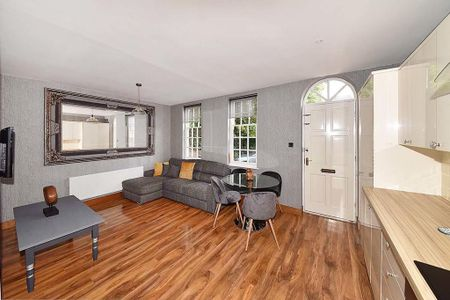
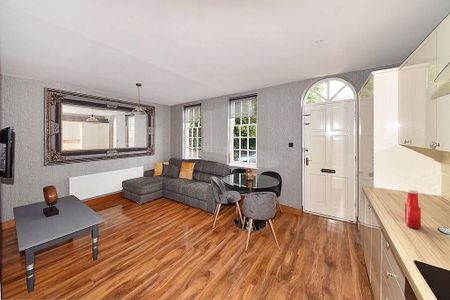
+ soap bottle [404,189,422,230]
